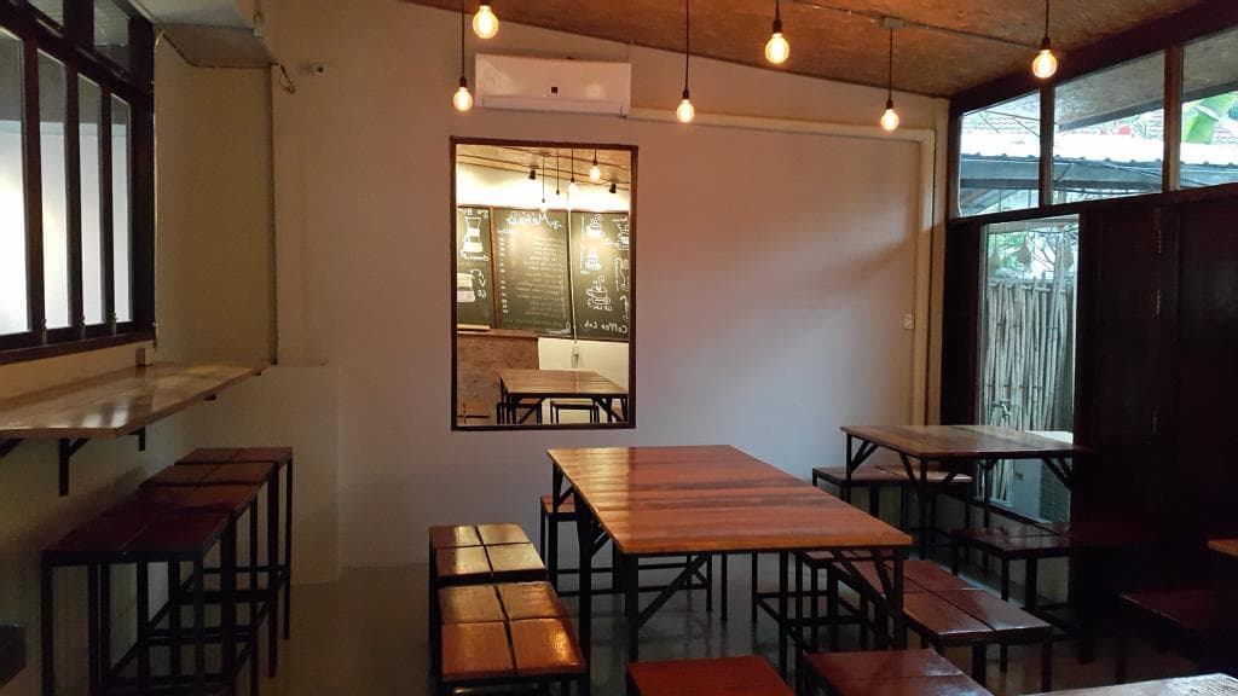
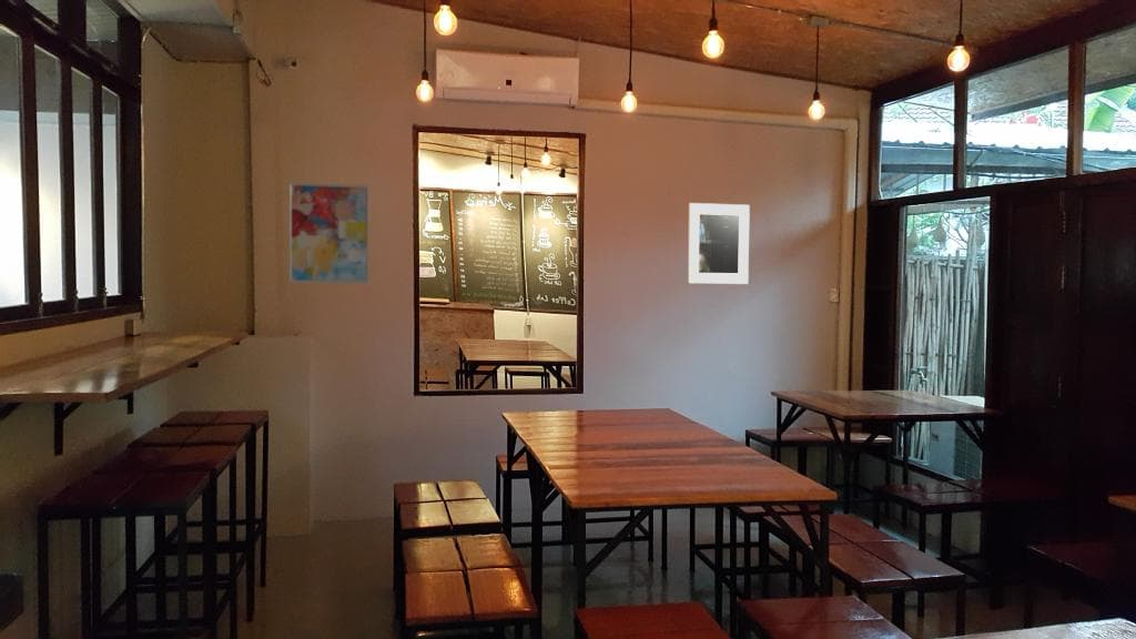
+ wall art [288,182,371,285]
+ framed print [687,202,751,285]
